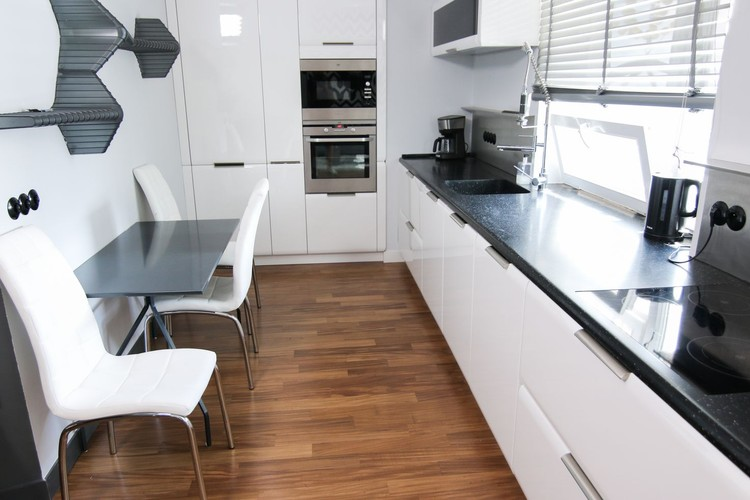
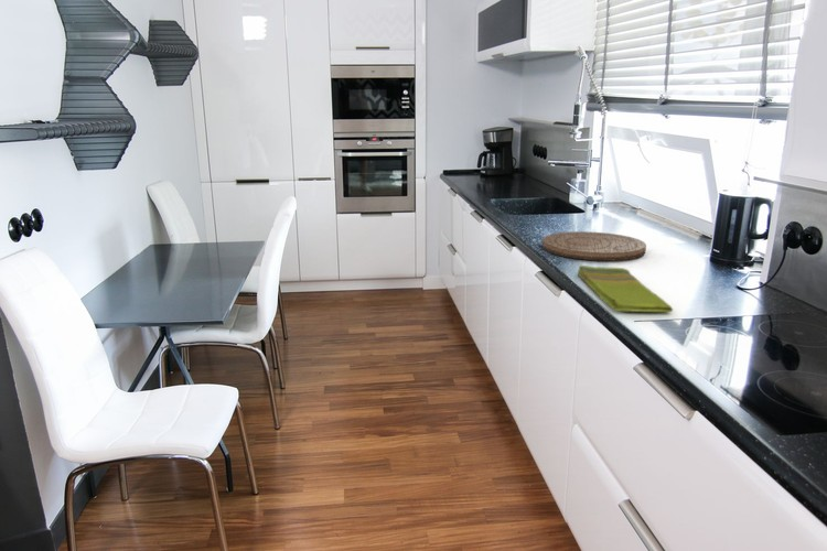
+ cutting board [541,230,647,262]
+ dish towel [577,264,674,313]
